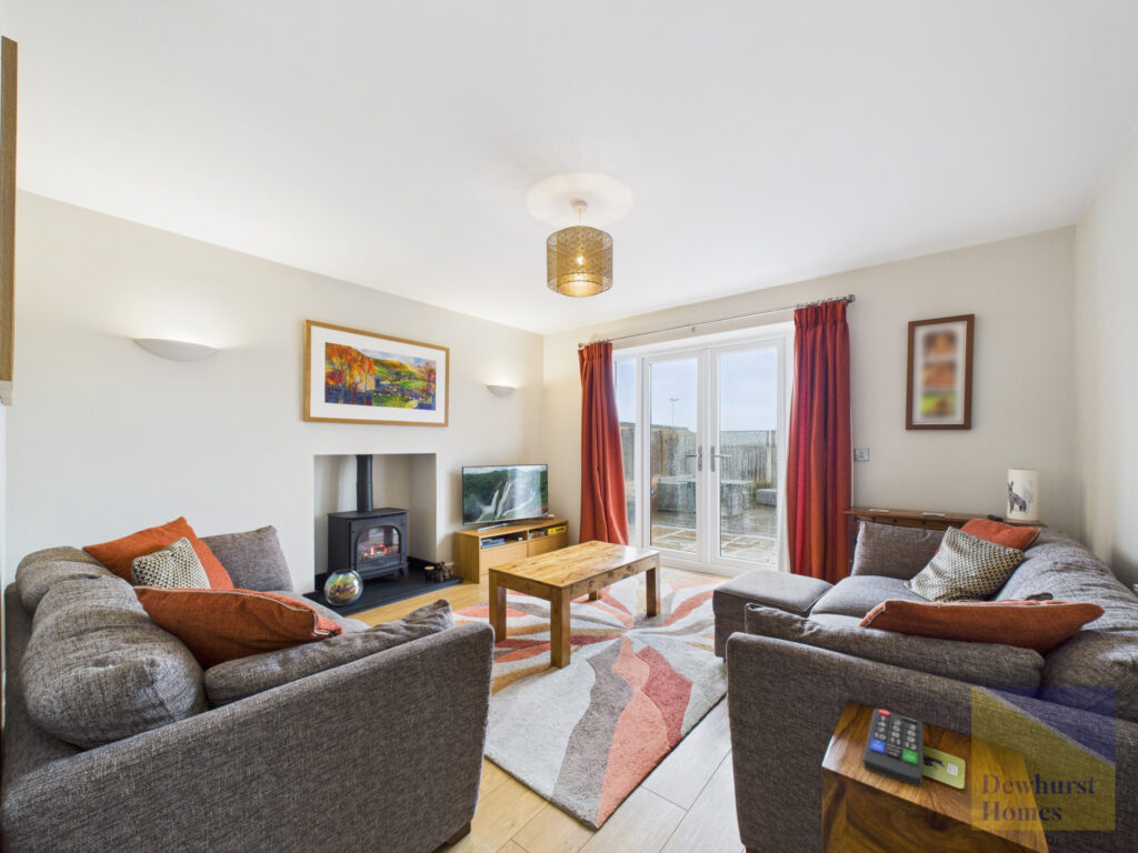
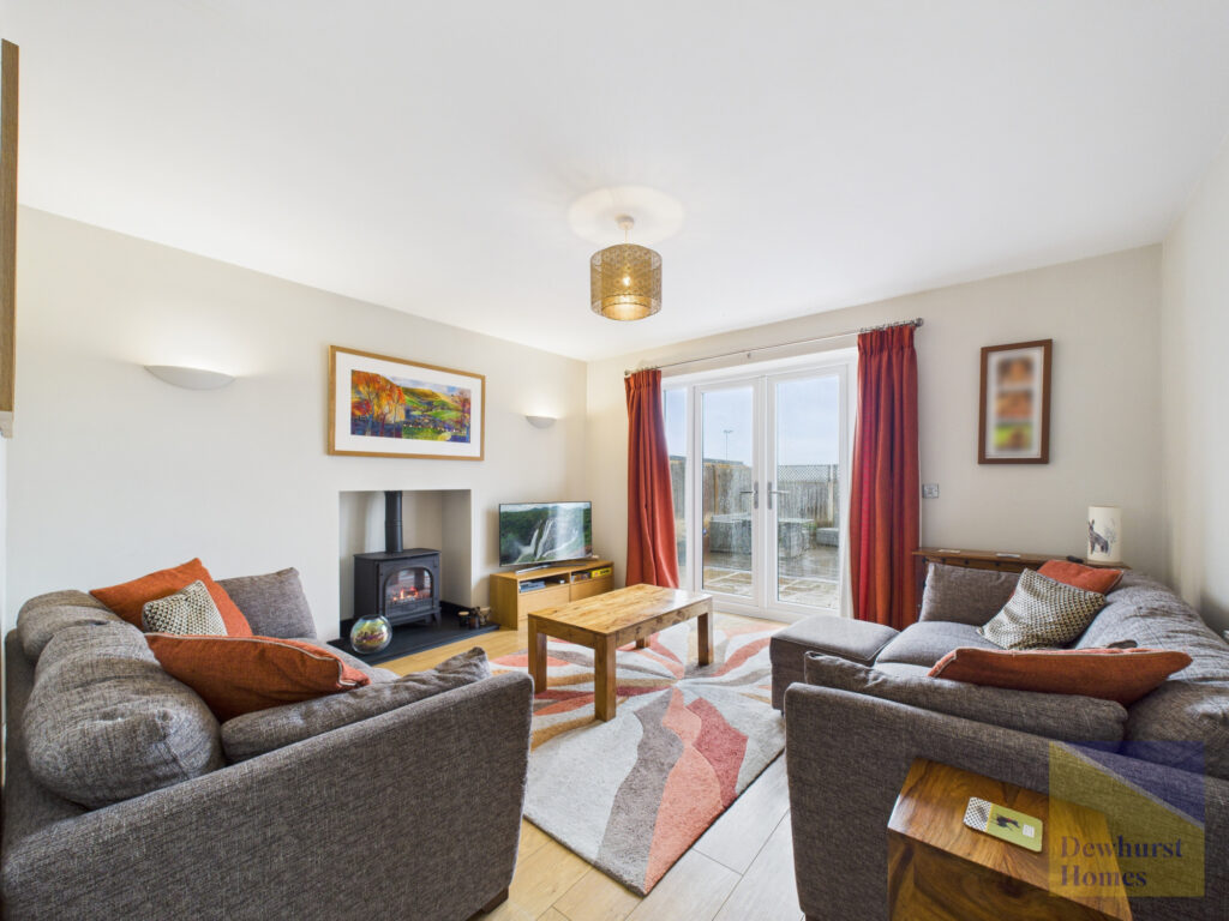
- remote control [862,708,925,787]
